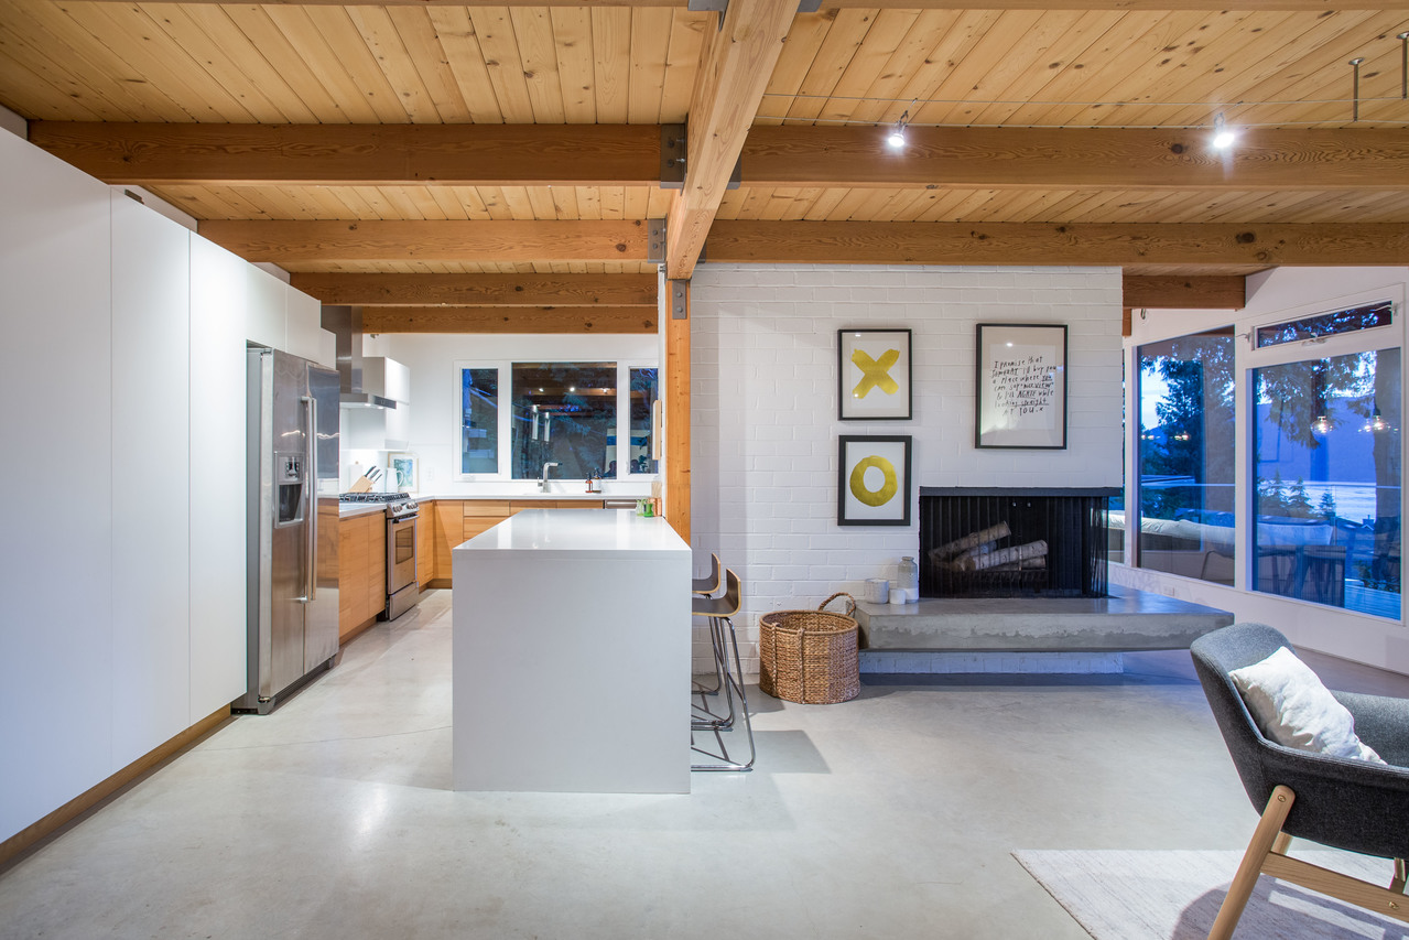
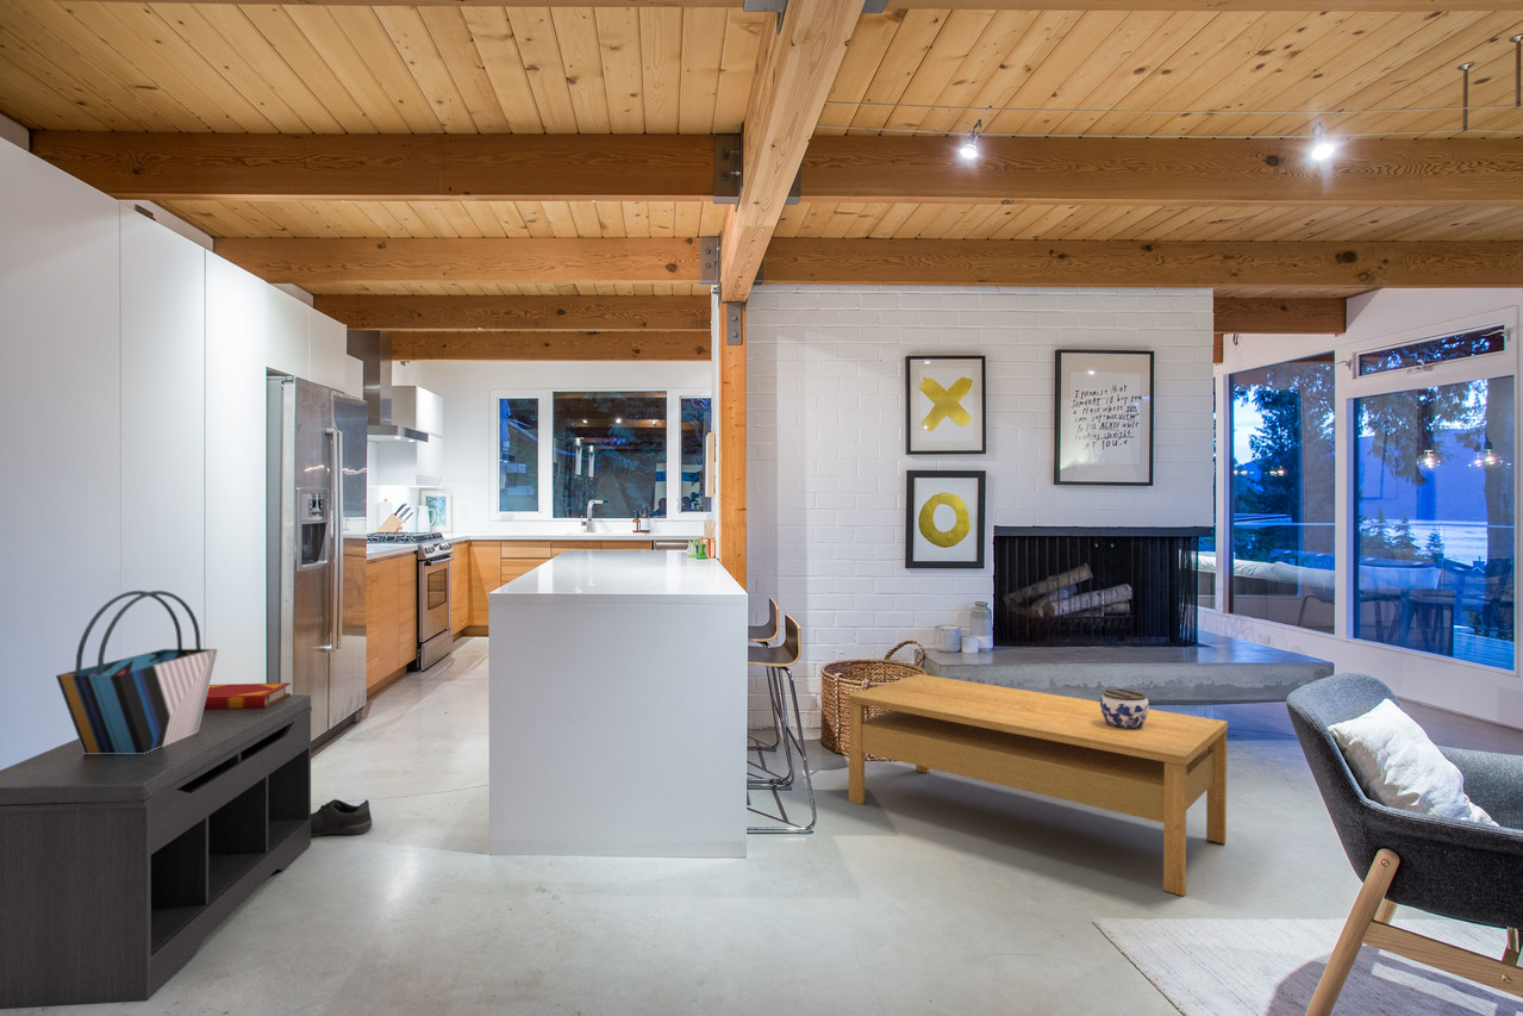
+ bench [0,693,313,1010]
+ shoe [311,798,373,839]
+ tote bag [55,590,219,754]
+ jar [1099,687,1150,729]
+ hardback book [204,681,292,710]
+ coffee table [847,673,1229,897]
